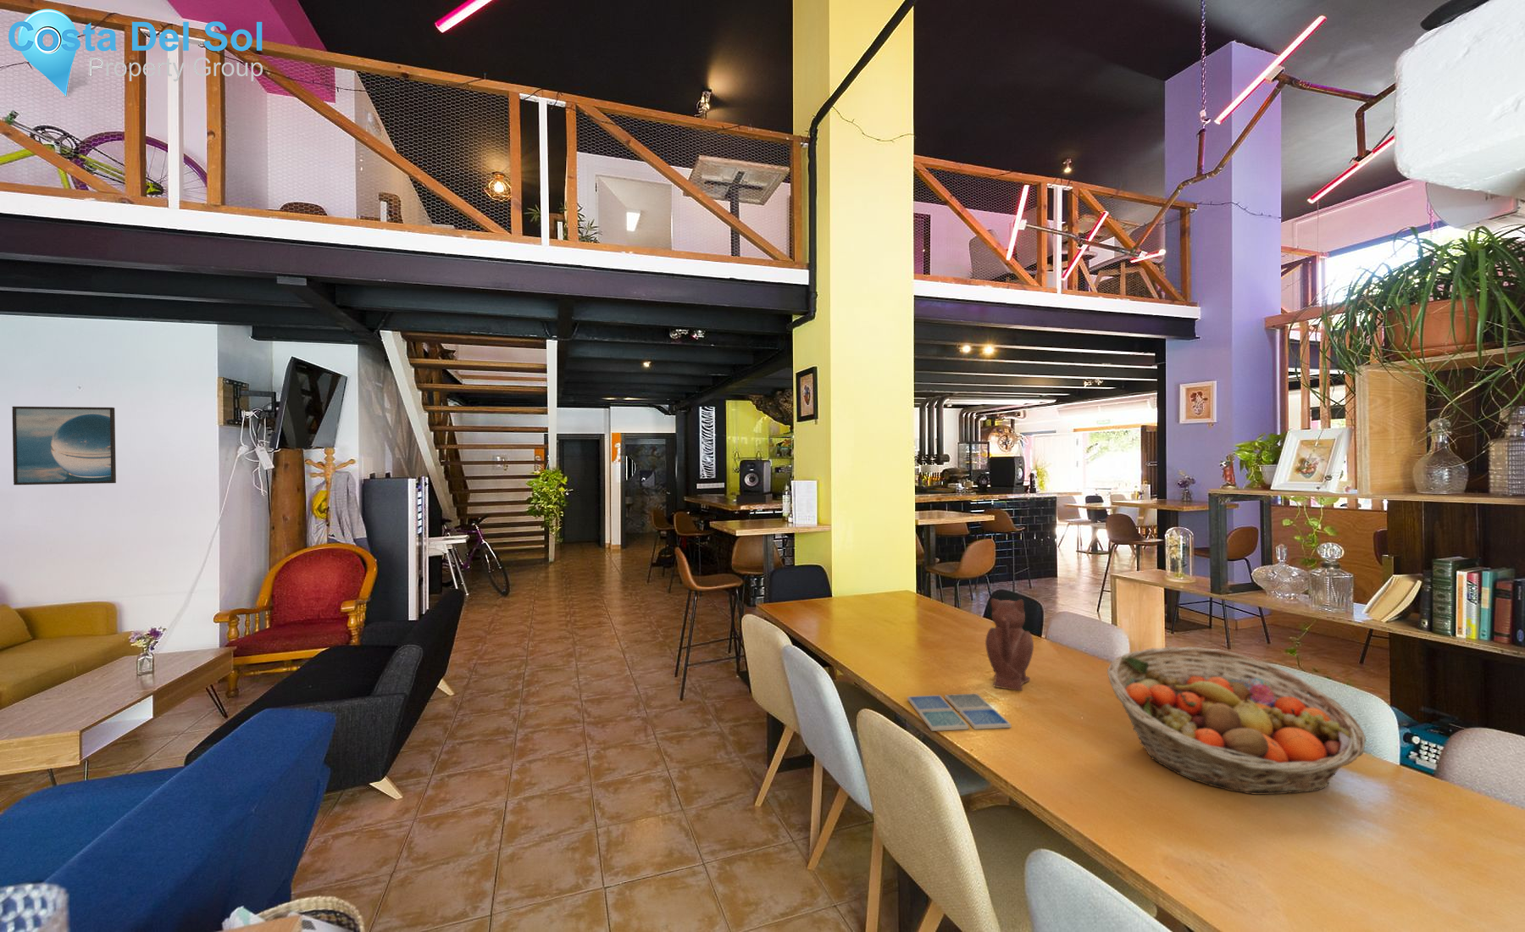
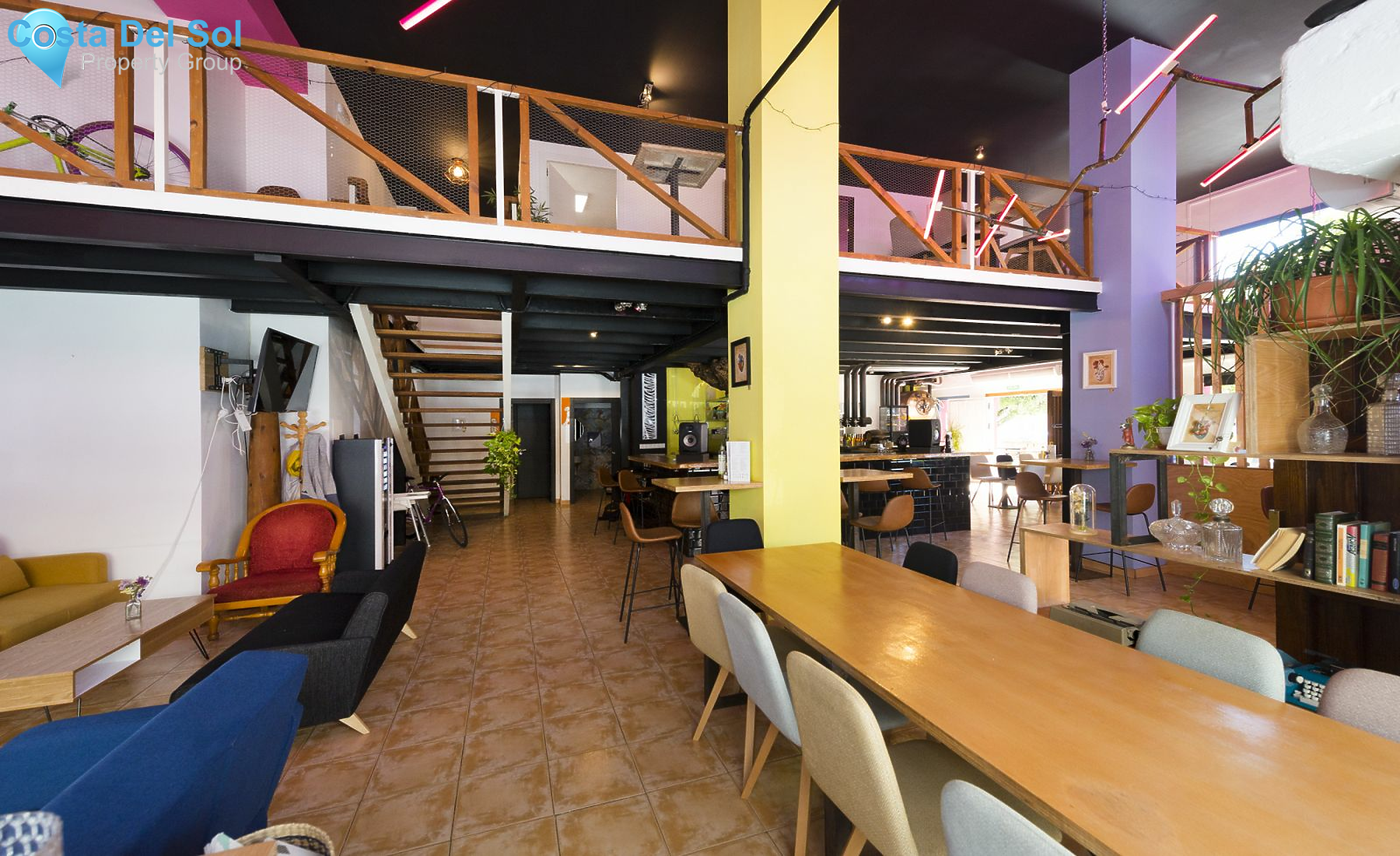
- fruit basket [1107,646,1367,796]
- teapot [985,598,1035,691]
- drink coaster [906,694,1012,732]
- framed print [12,406,117,486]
